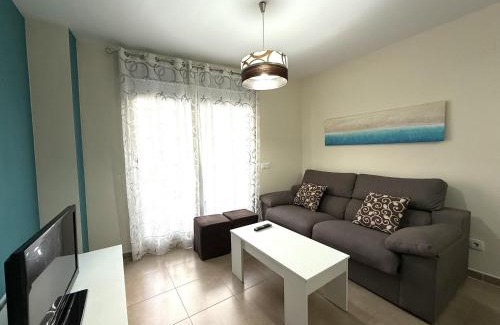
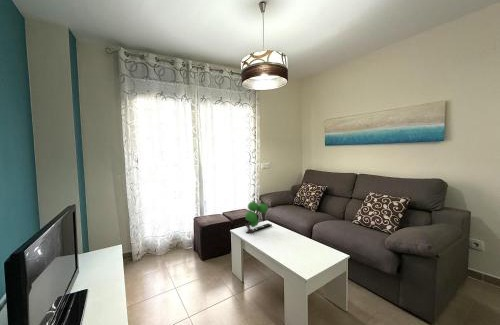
+ plant [244,201,269,234]
